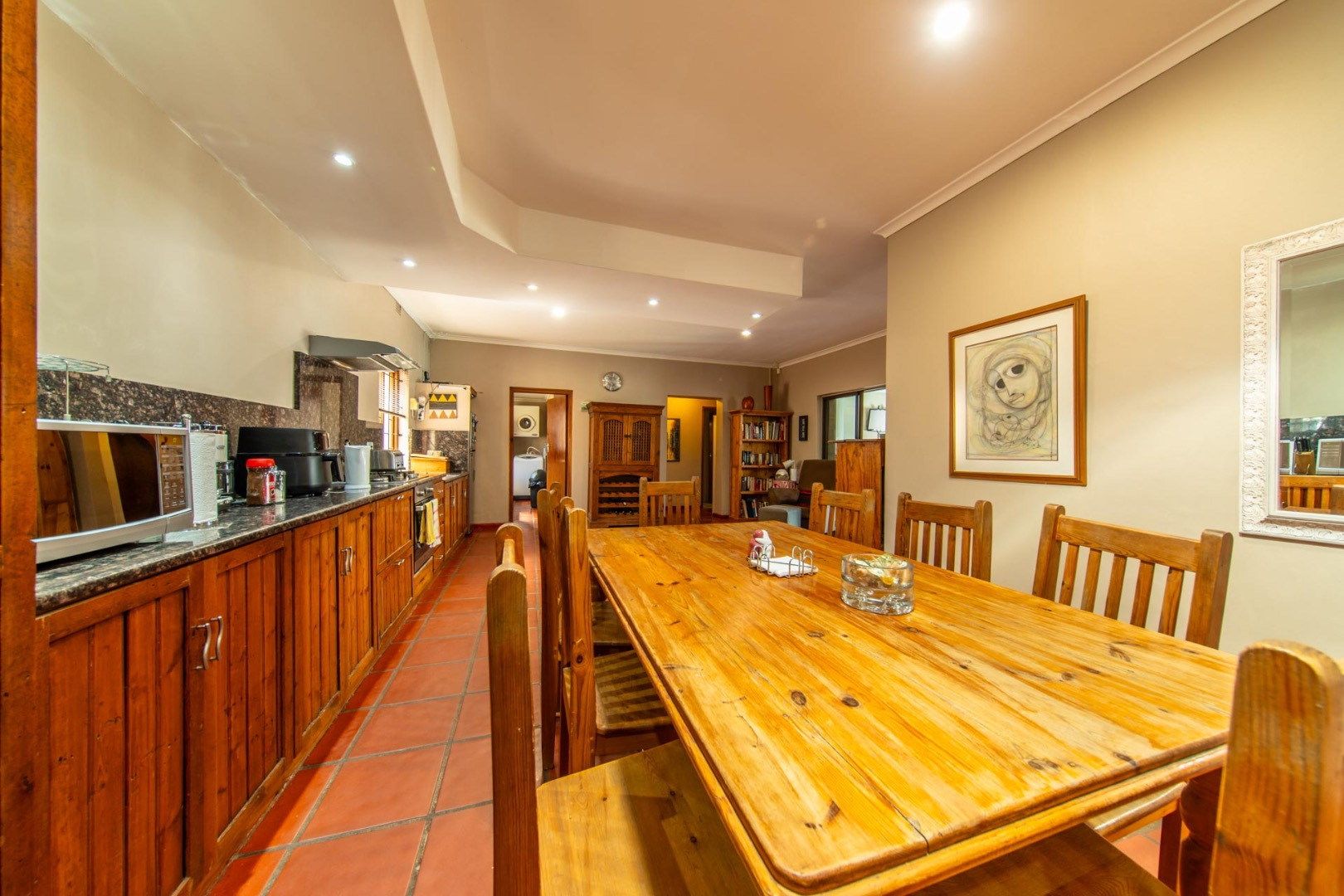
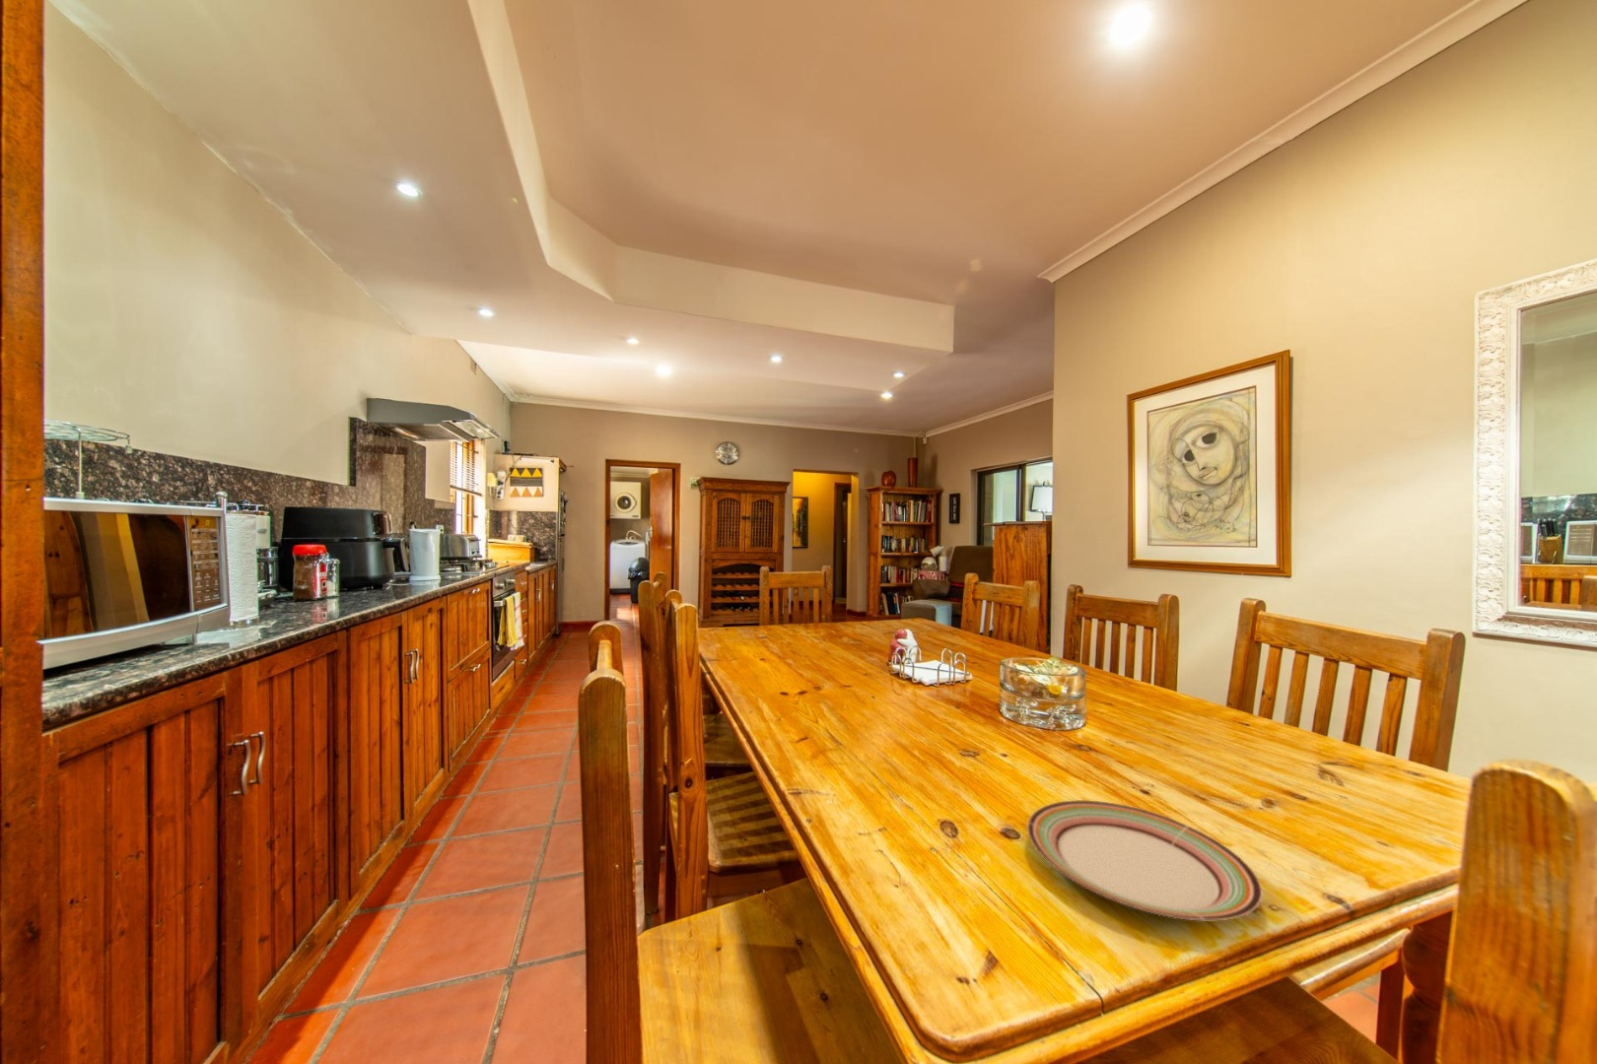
+ plate [1027,799,1263,922]
